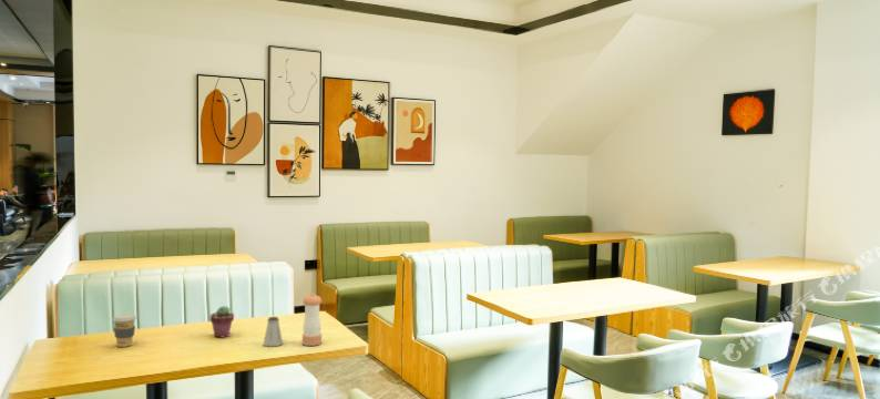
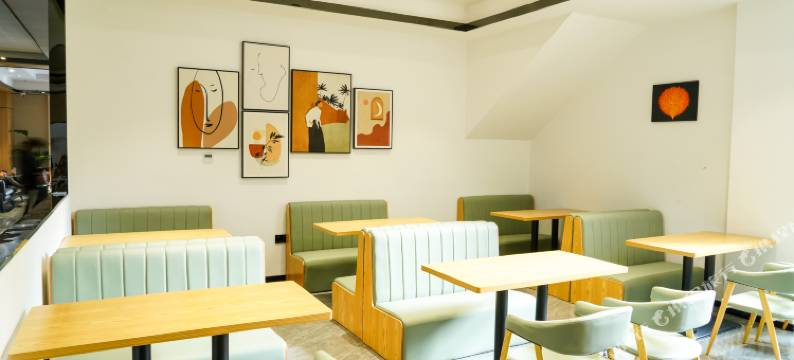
- saltshaker [263,316,284,348]
- coffee cup [111,313,137,348]
- pepper shaker [301,293,323,347]
- potted succulent [209,305,235,338]
